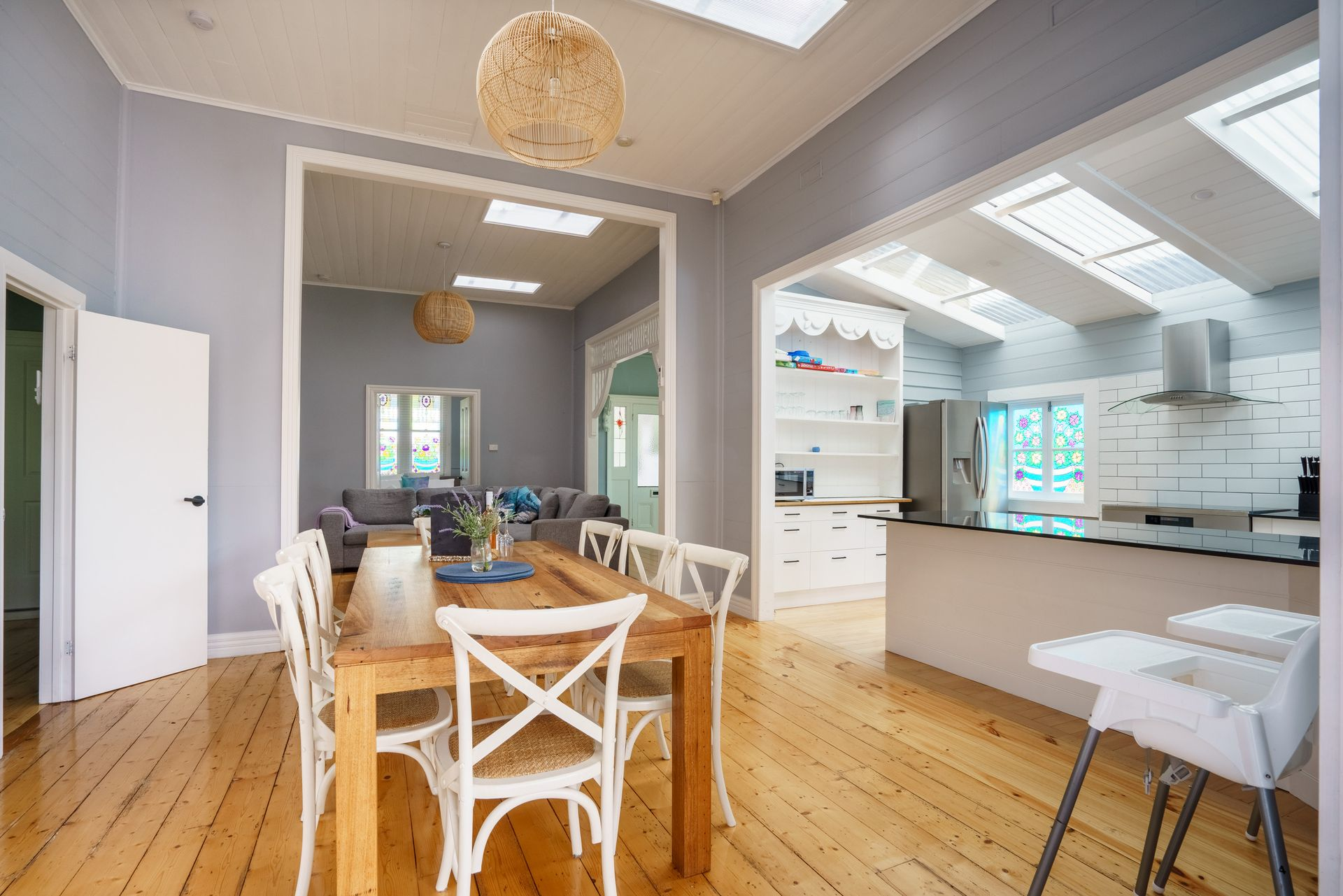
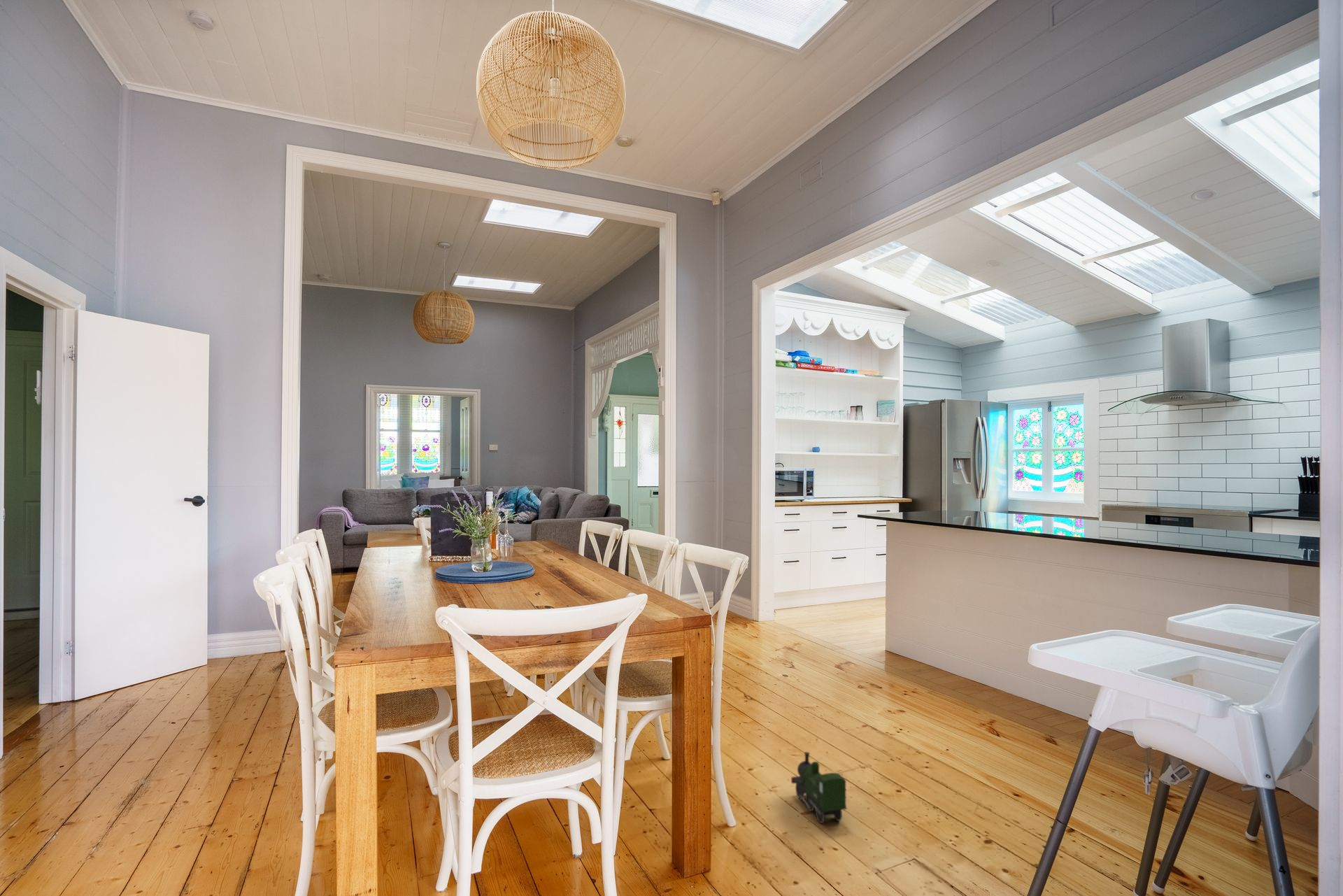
+ toy train [790,751,848,824]
